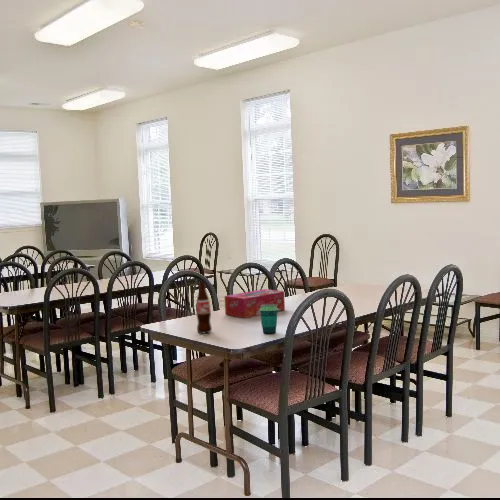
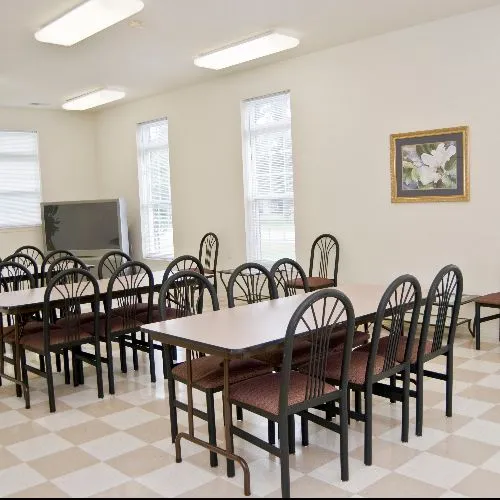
- bottle [195,281,213,334]
- cup [260,305,278,335]
- tissue box [224,288,286,319]
